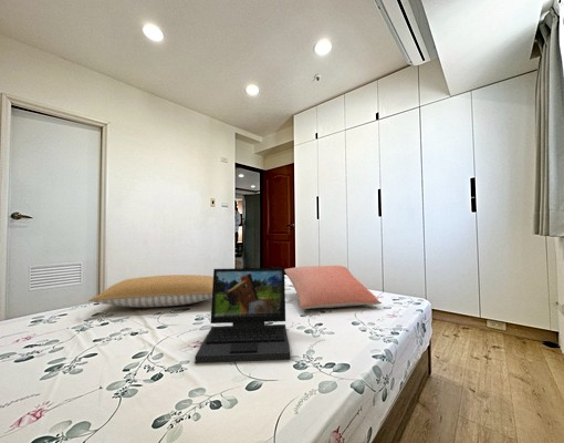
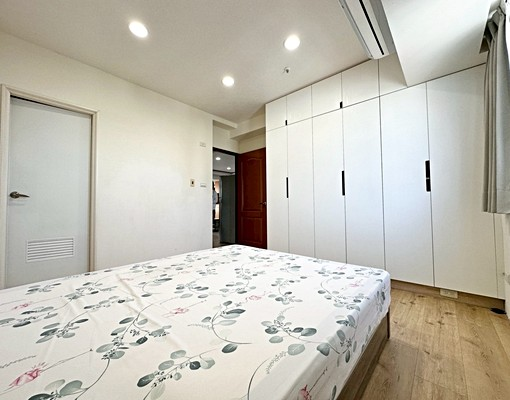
- pillow [284,265,380,310]
- laptop [194,267,292,364]
- pillow [87,274,213,308]
